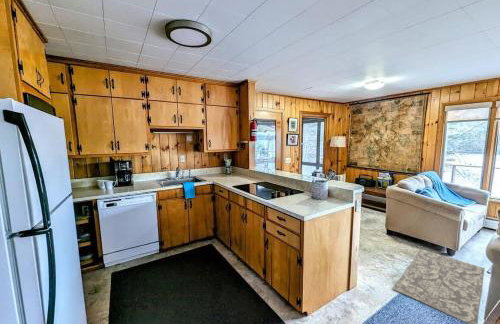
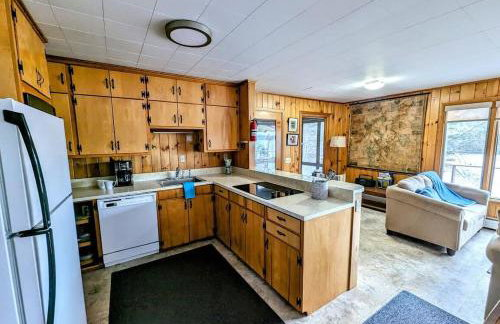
- rug [391,248,486,324]
